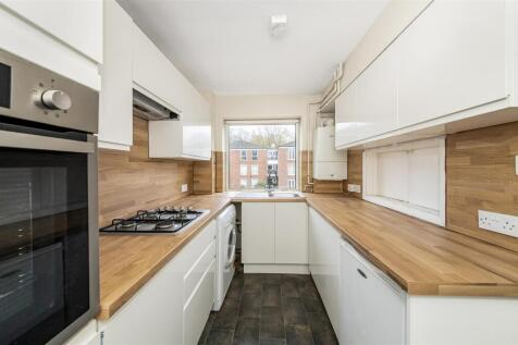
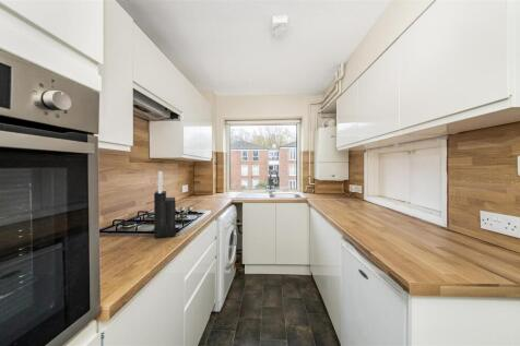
+ knife block [153,170,180,239]
